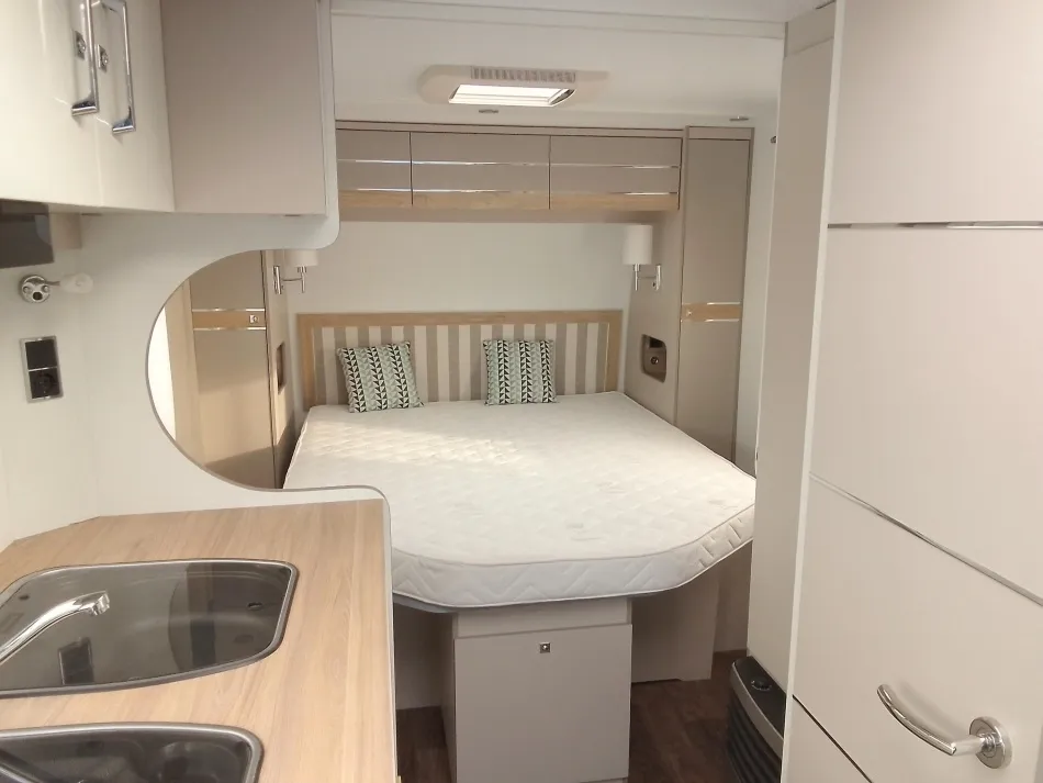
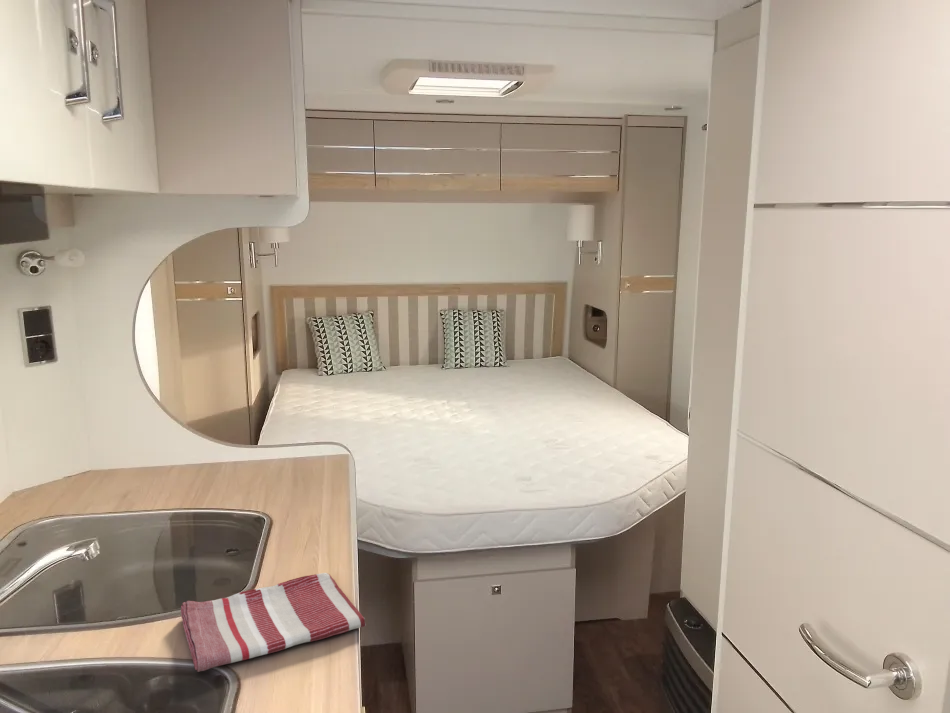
+ dish towel [180,572,367,673]
